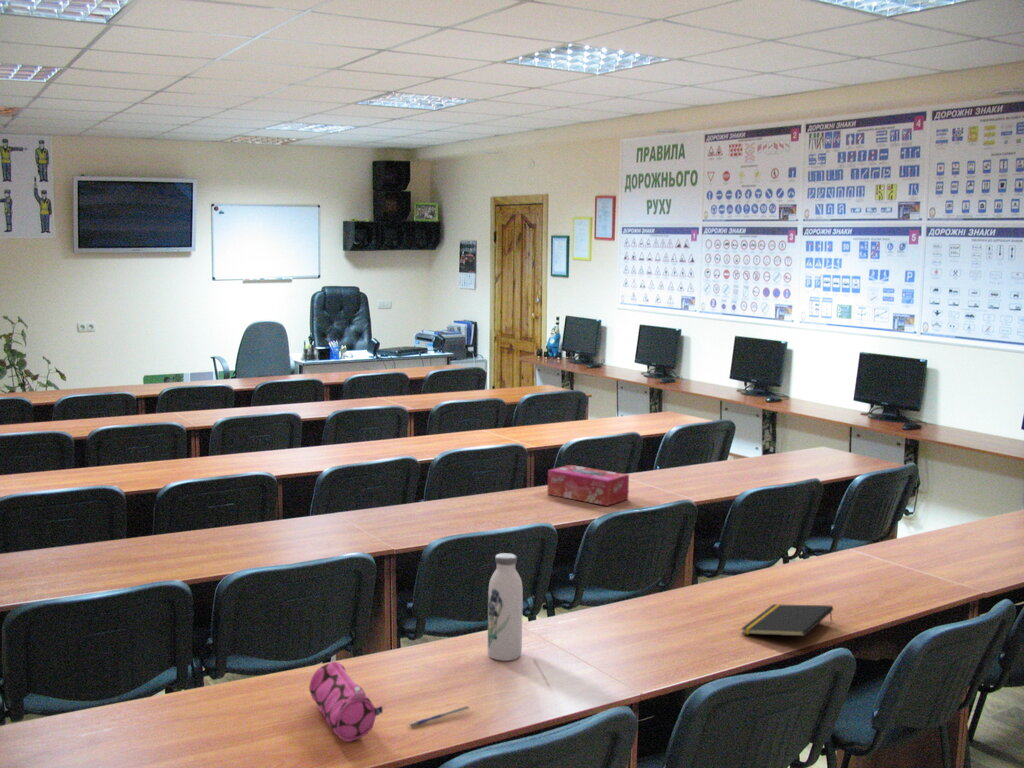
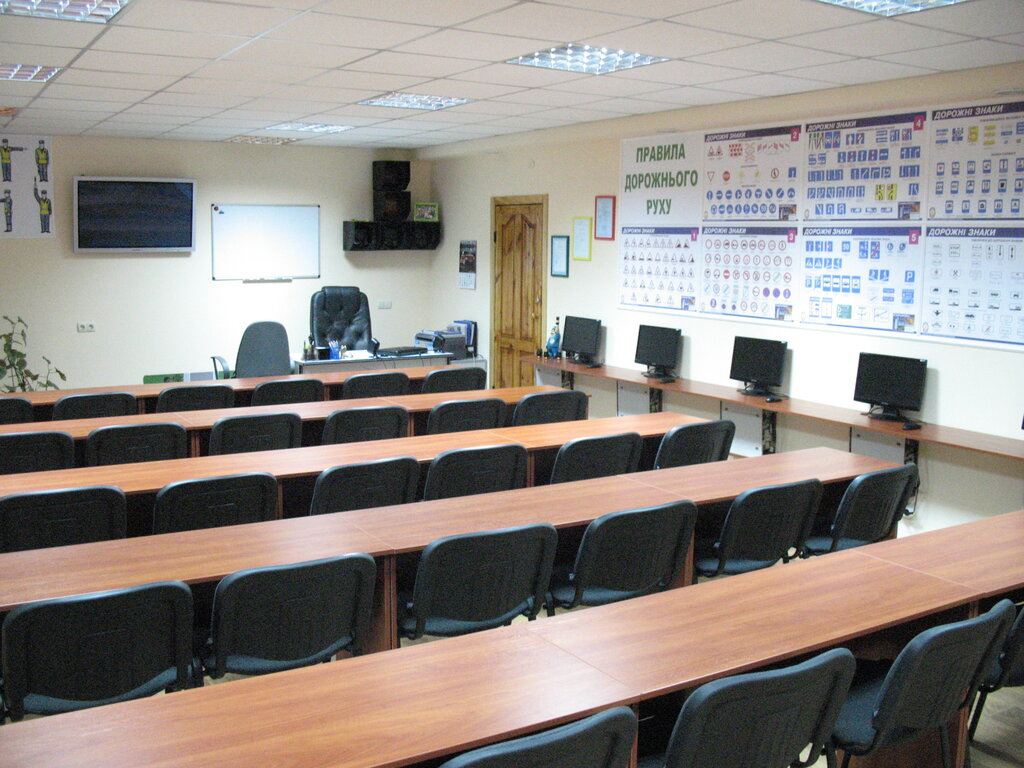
- pencil case [308,660,384,742]
- tissue box [546,464,630,507]
- pen [408,705,470,728]
- notepad [740,603,834,637]
- water bottle [487,552,524,662]
